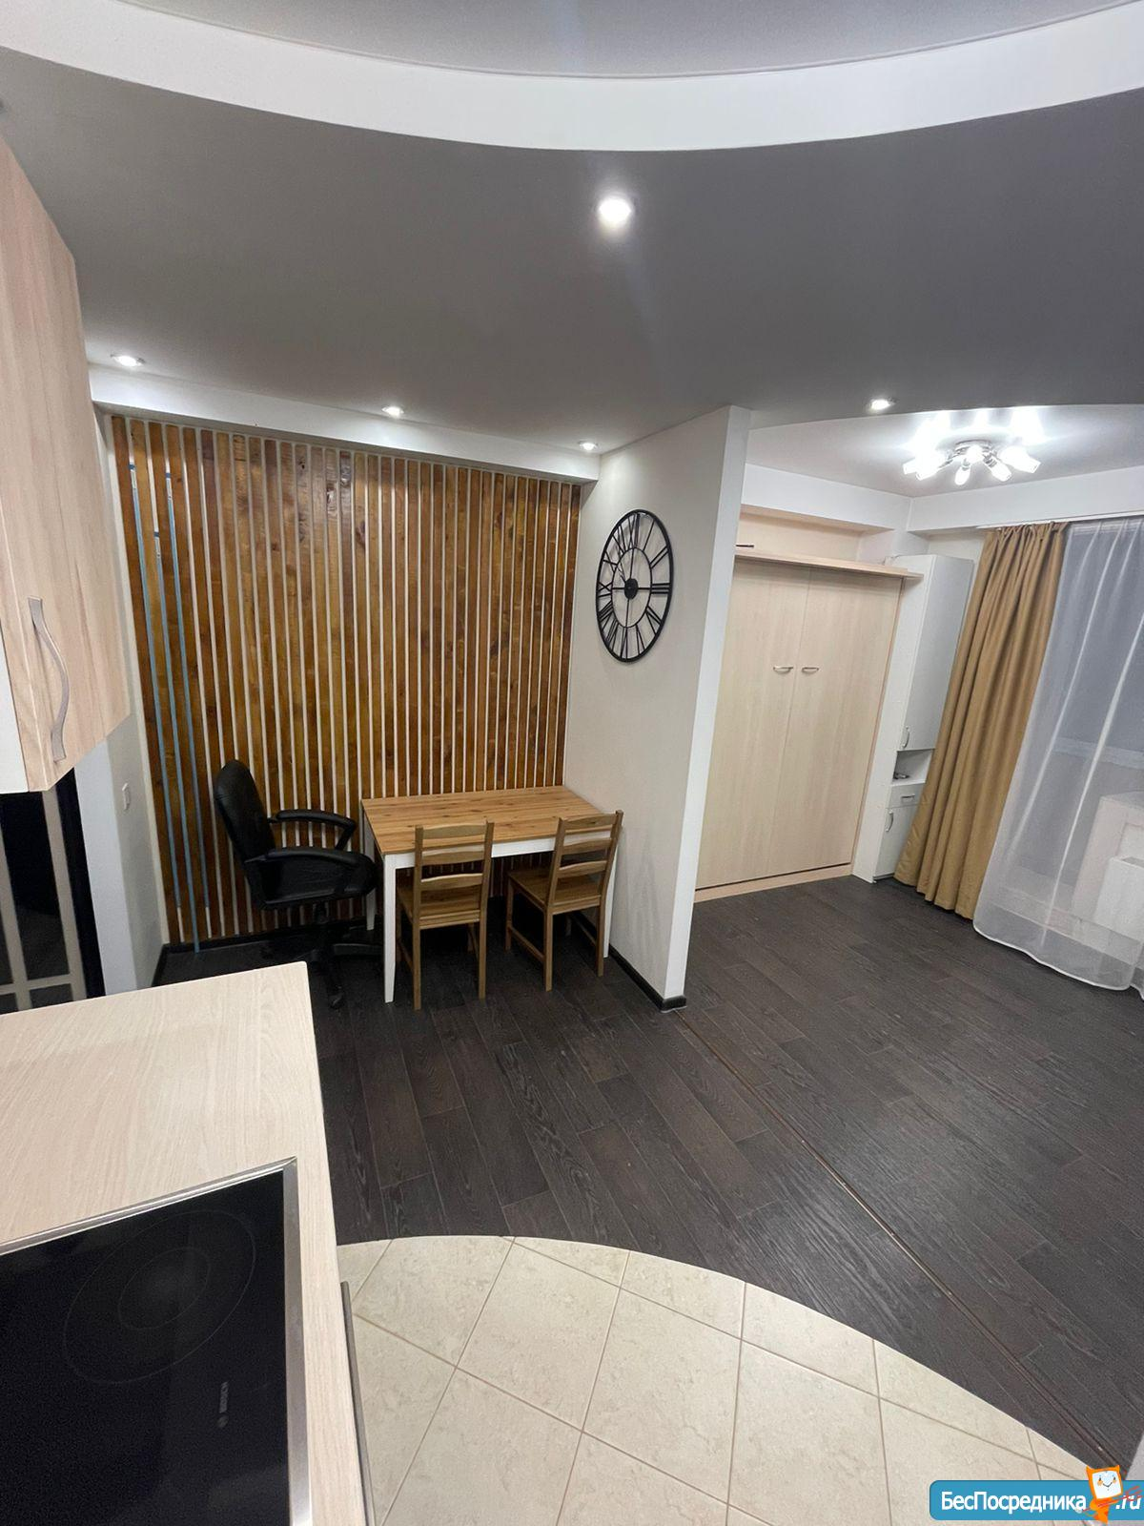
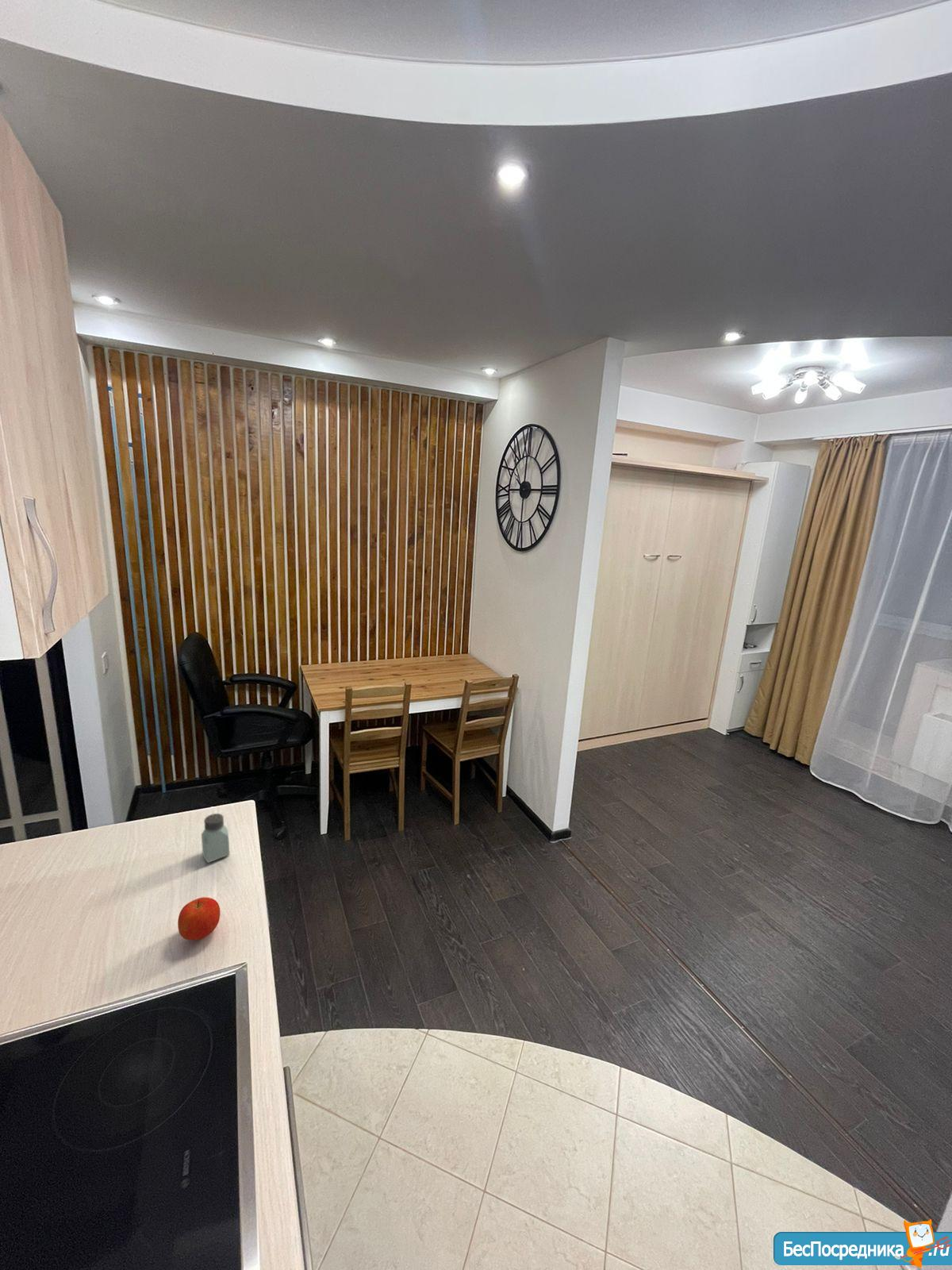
+ saltshaker [201,813,230,864]
+ apple [177,896,221,941]
